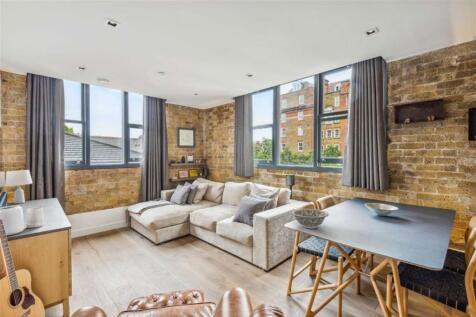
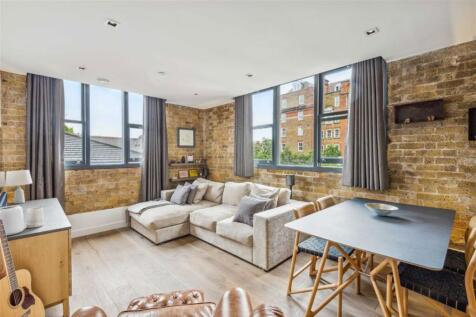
- decorative bowl [290,208,330,230]
